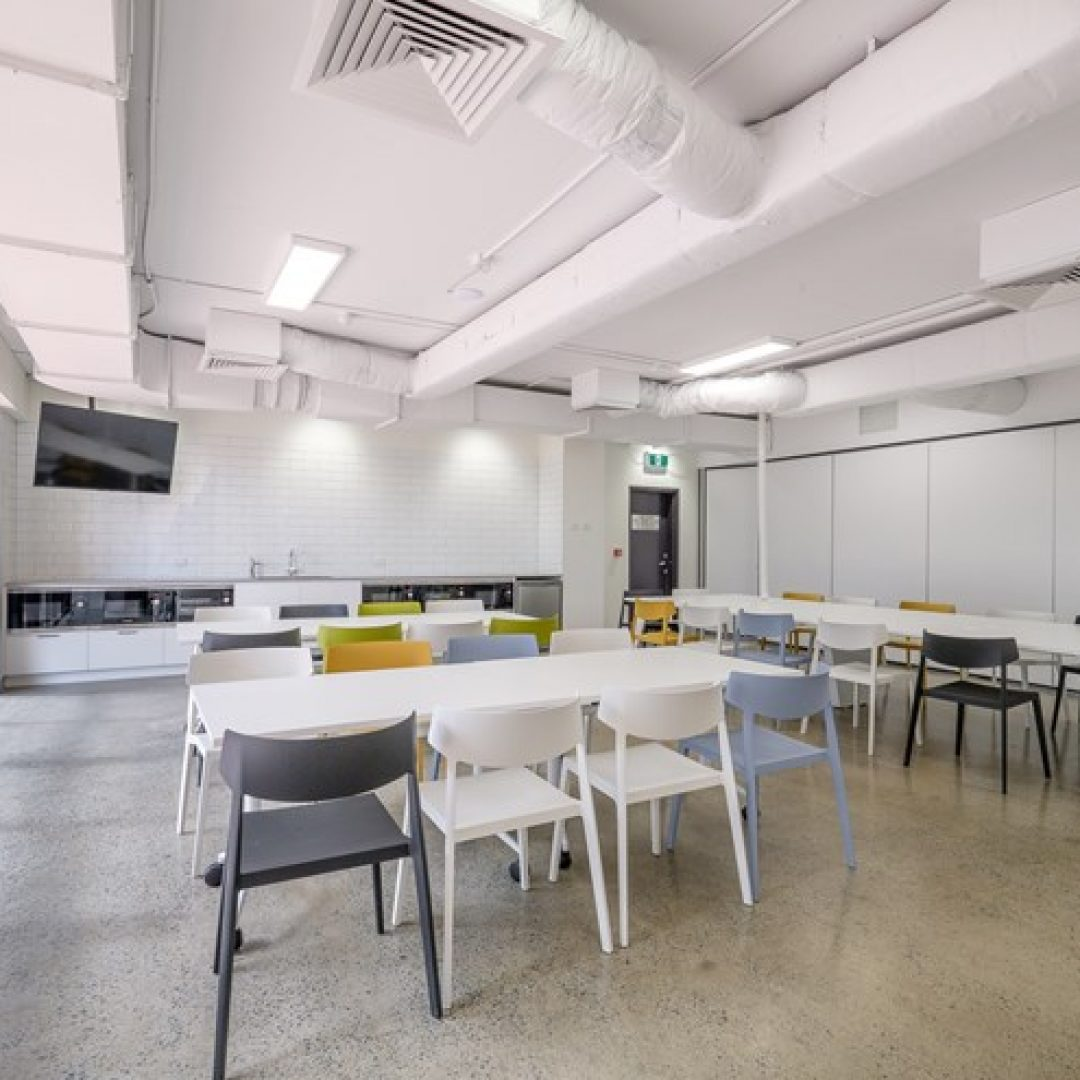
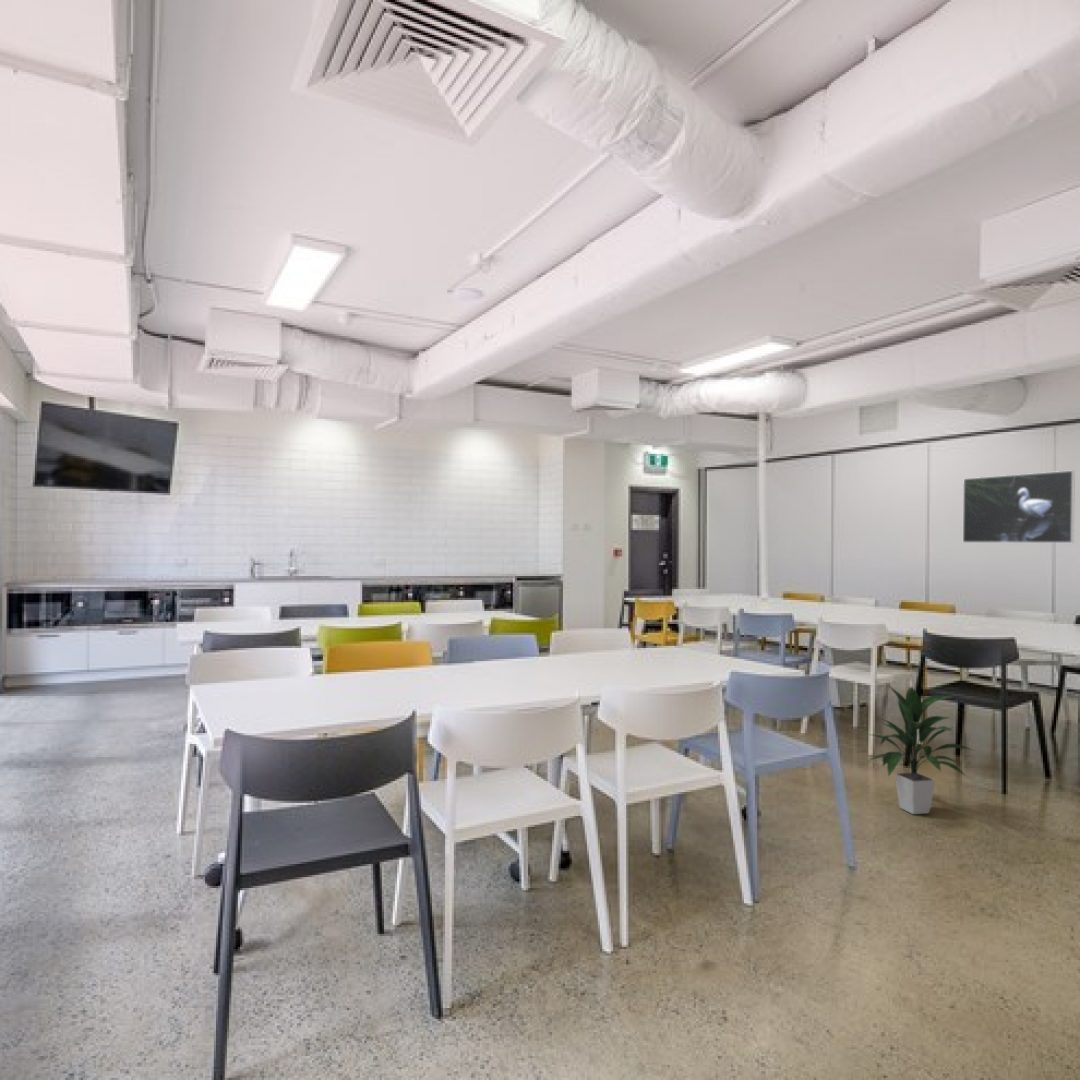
+ indoor plant [866,683,976,815]
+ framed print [962,470,1076,544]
